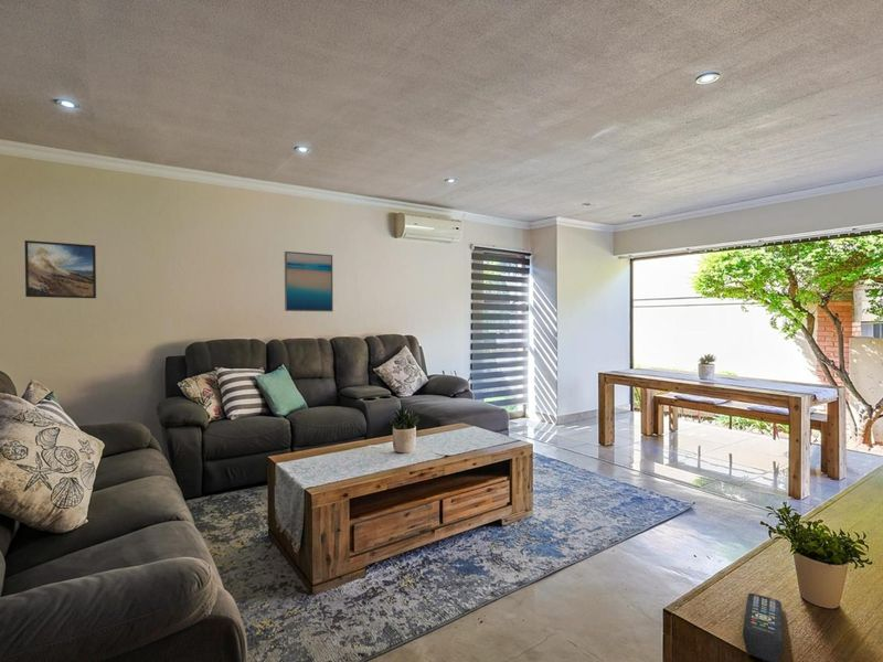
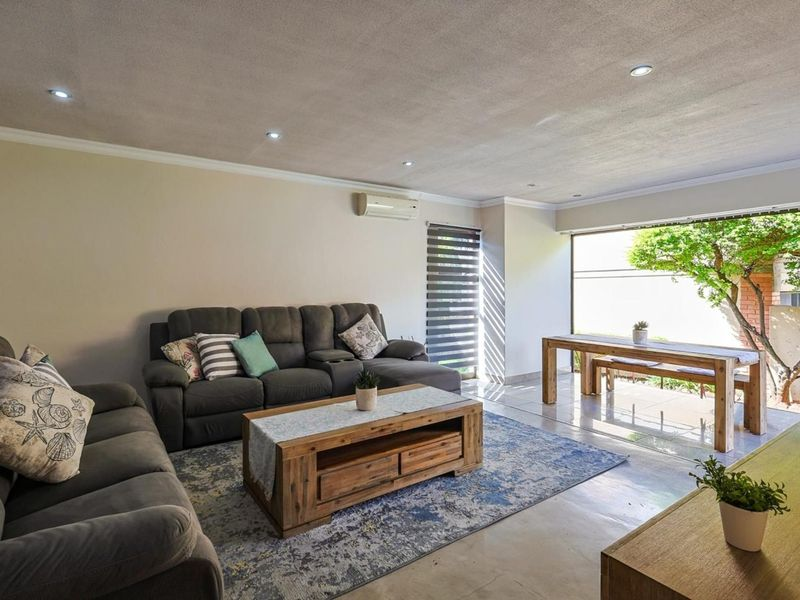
- remote control [742,592,784,662]
- wall art [284,250,334,312]
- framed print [23,239,97,299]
